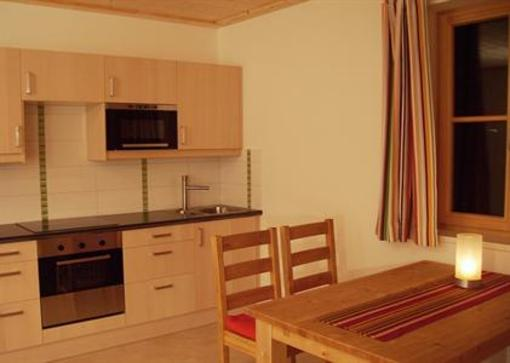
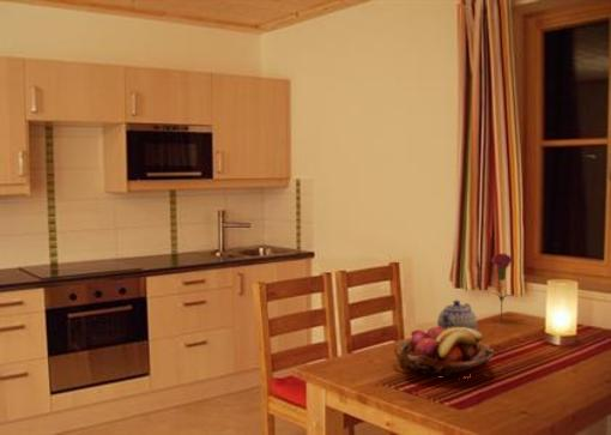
+ teapot [436,300,478,331]
+ fruit basket [393,326,495,380]
+ flower [486,252,518,324]
